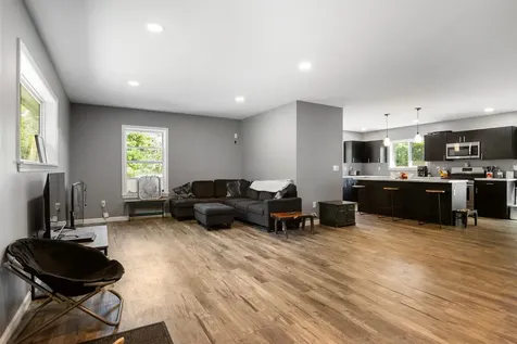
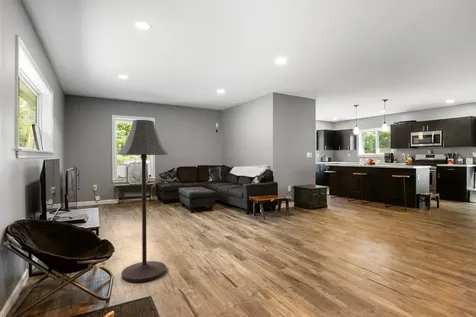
+ floor lamp [116,119,169,283]
